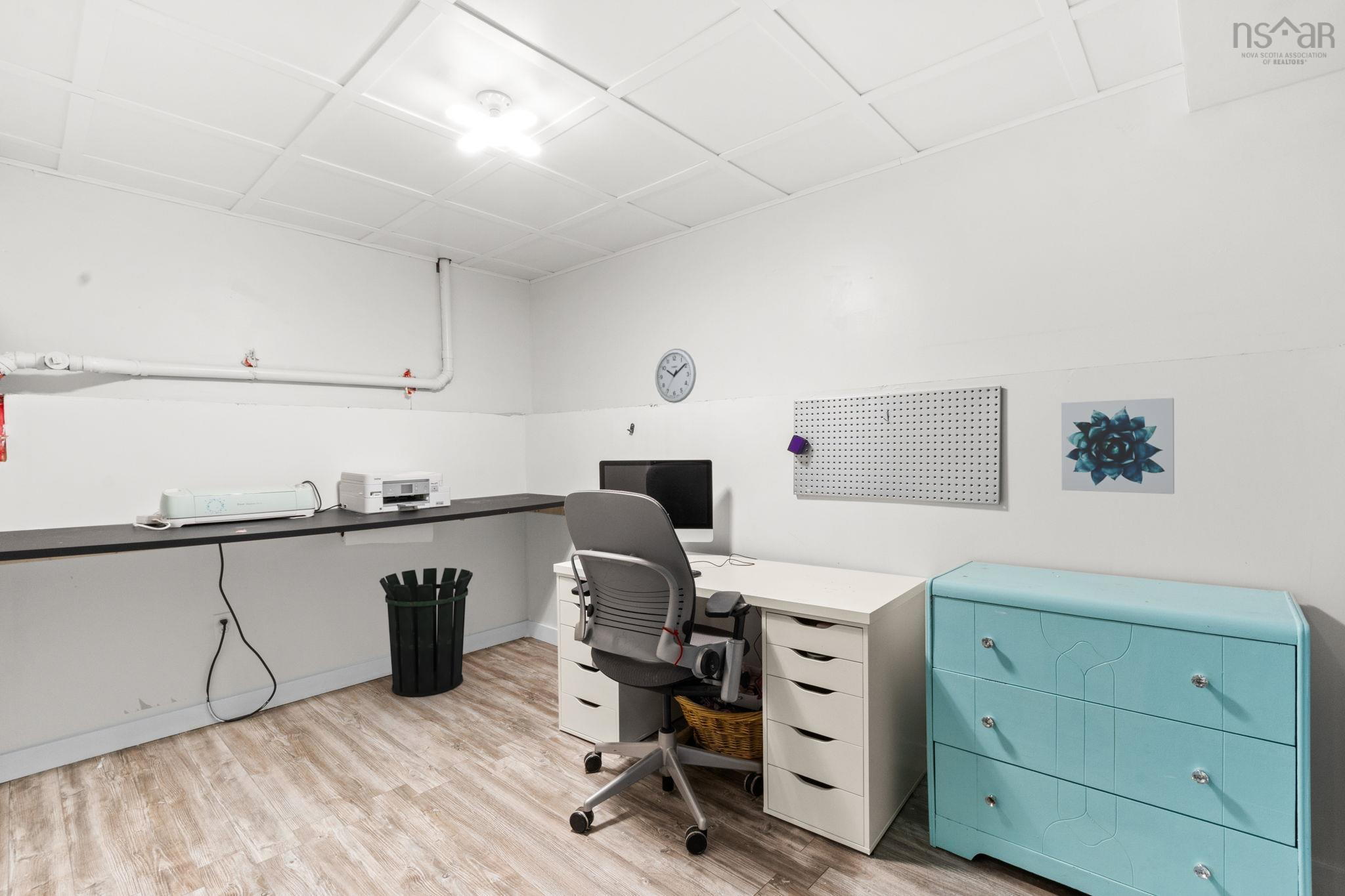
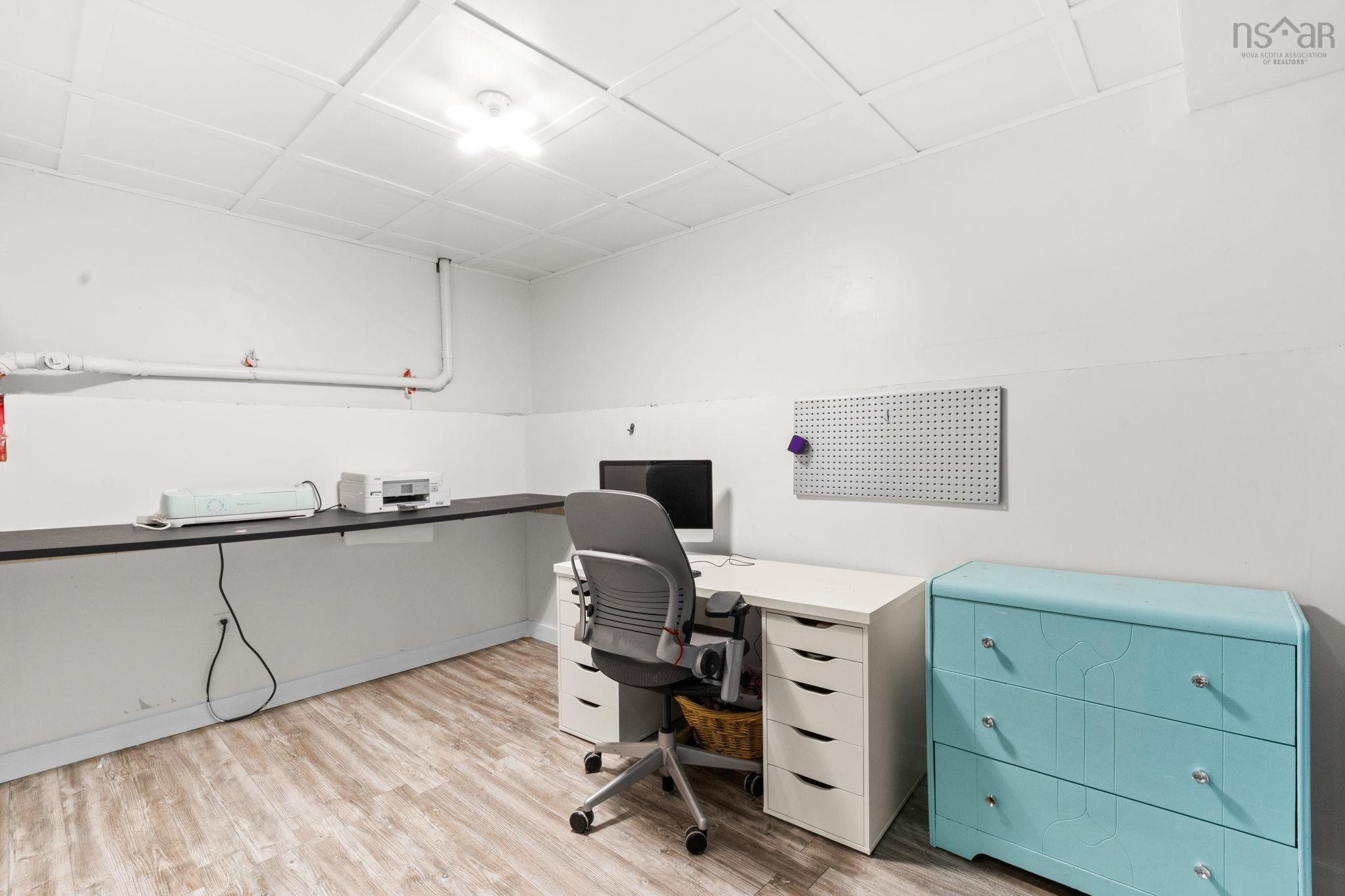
- waste bin [379,567,474,698]
- wall art [1061,397,1175,495]
- wall clock [655,348,697,404]
